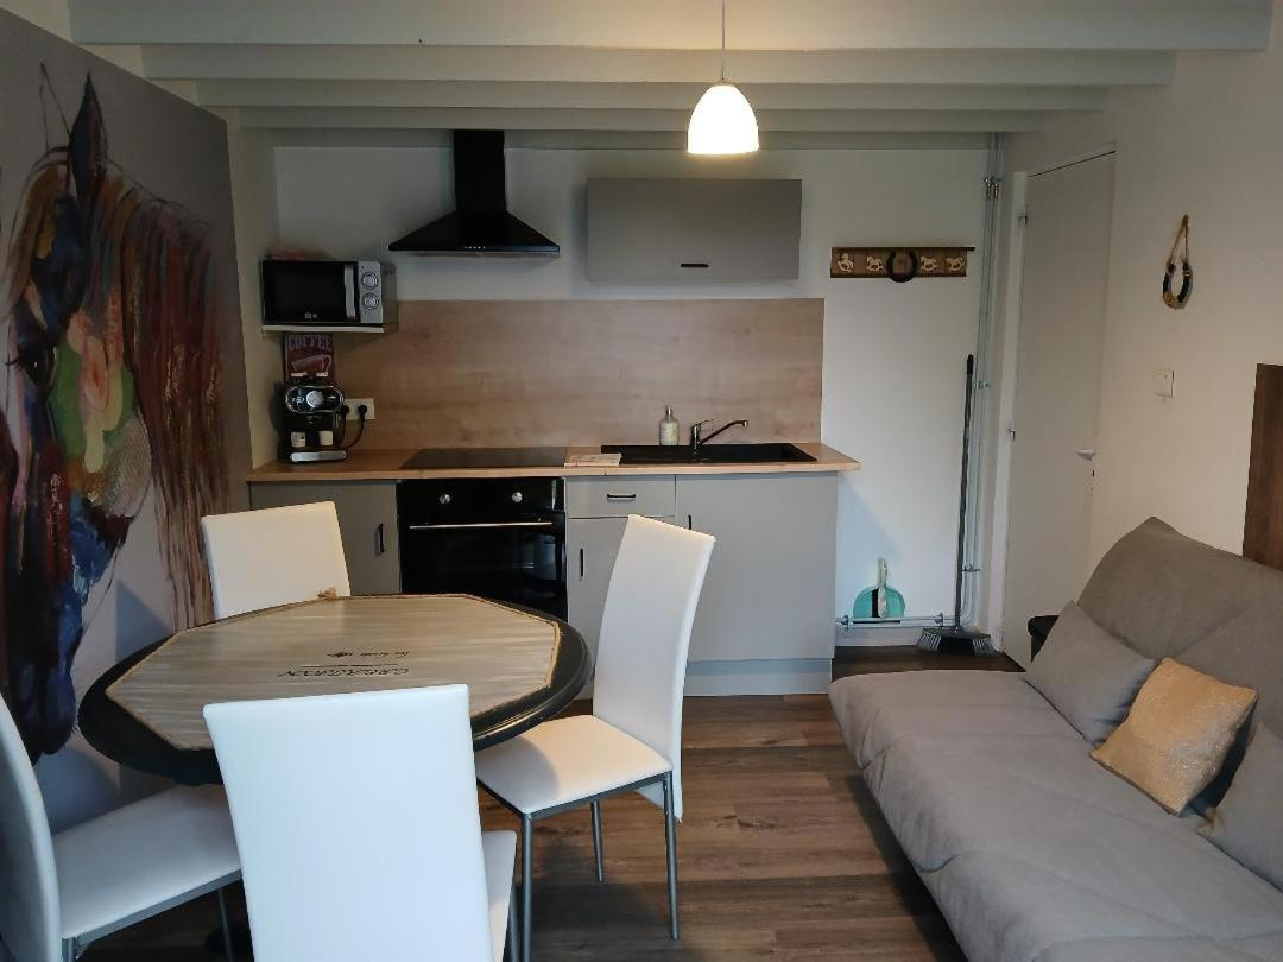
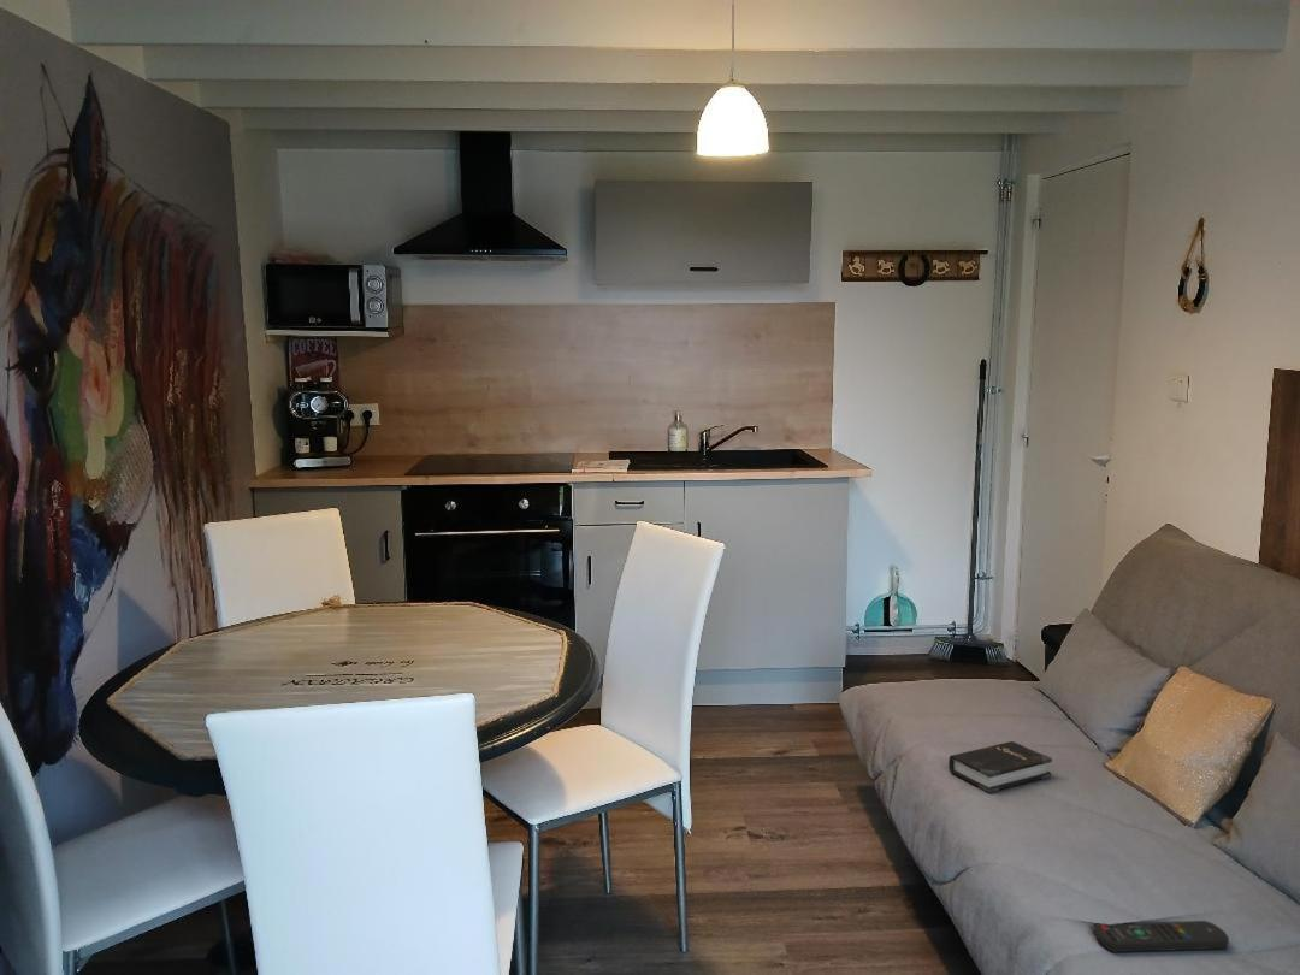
+ hardback book [947,740,1053,794]
+ remote control [1094,920,1230,953]
